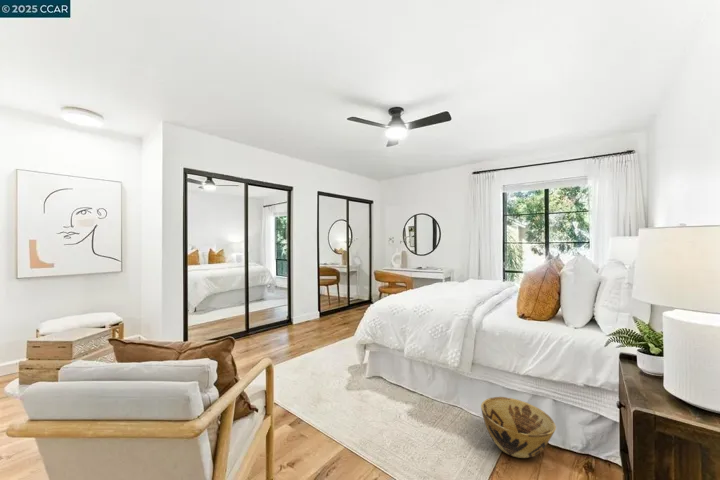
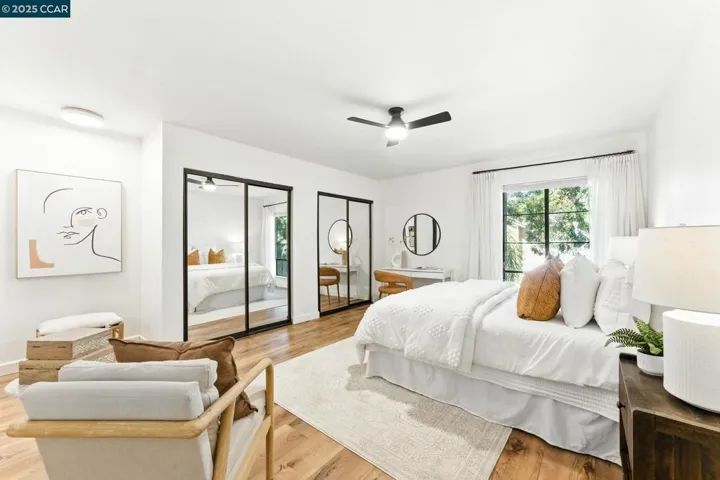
- woven basket [480,396,557,459]
